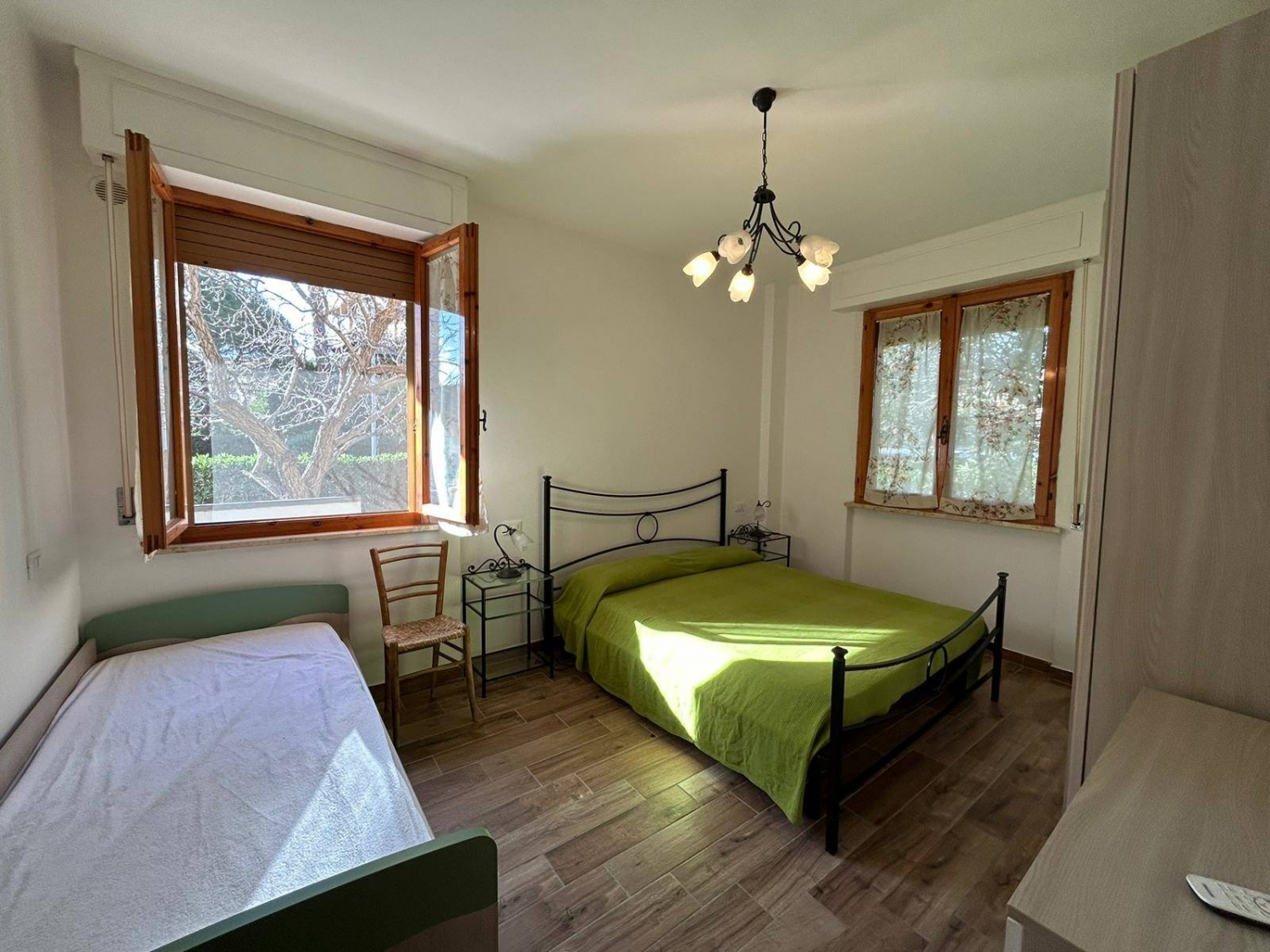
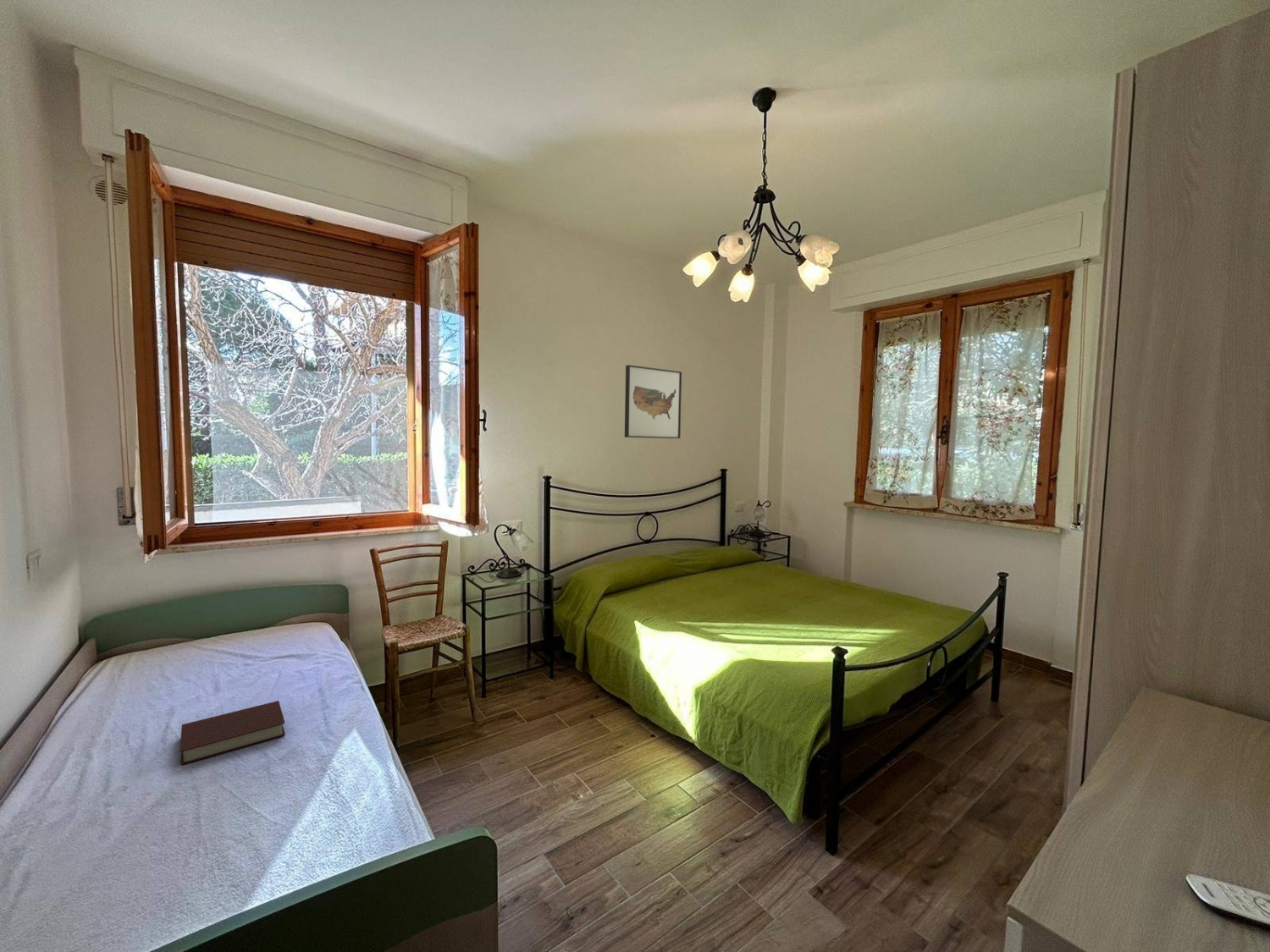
+ wall art [624,364,682,439]
+ book [179,700,285,766]
